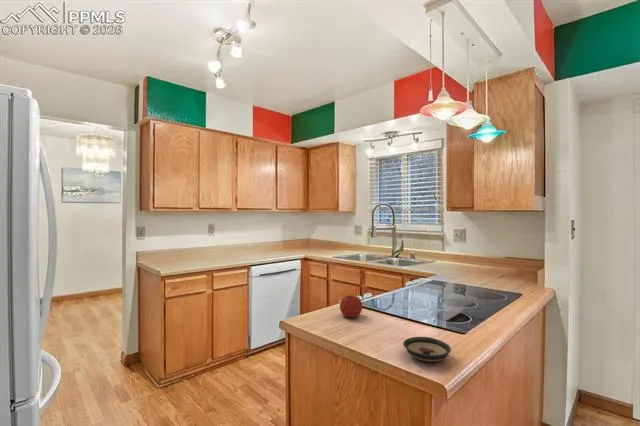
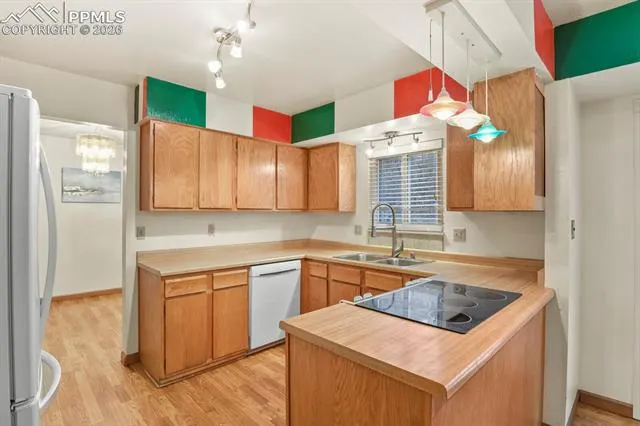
- saucer [402,336,452,363]
- fruit [339,293,363,319]
